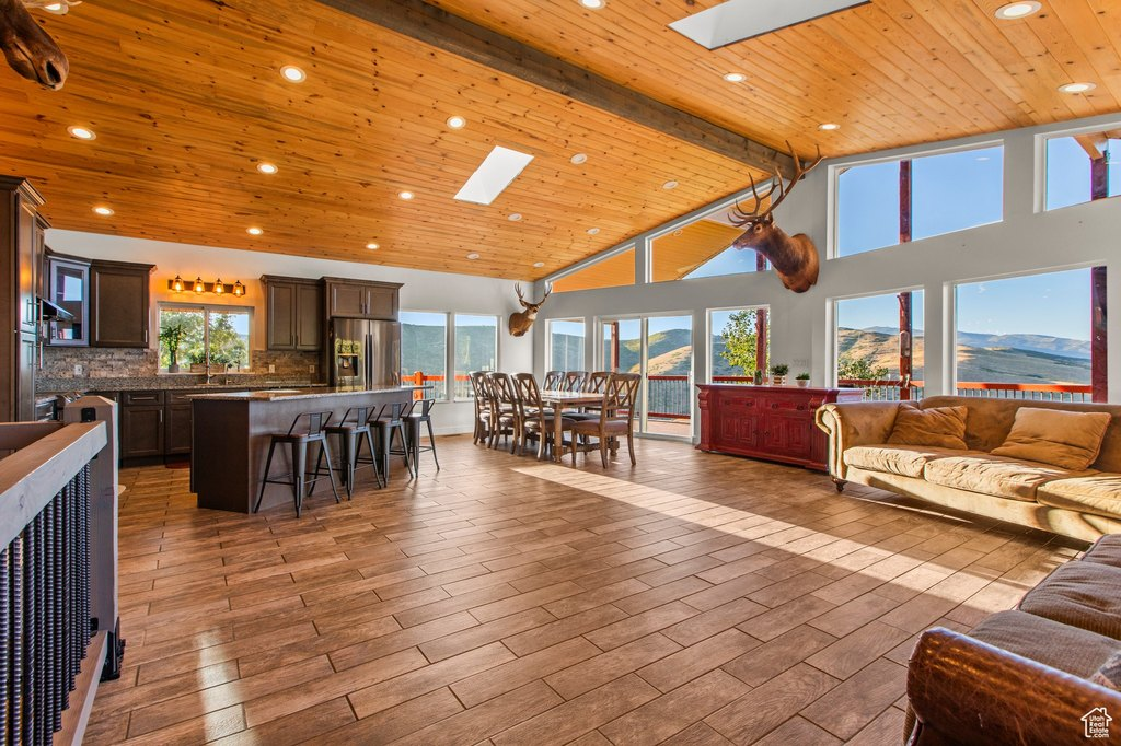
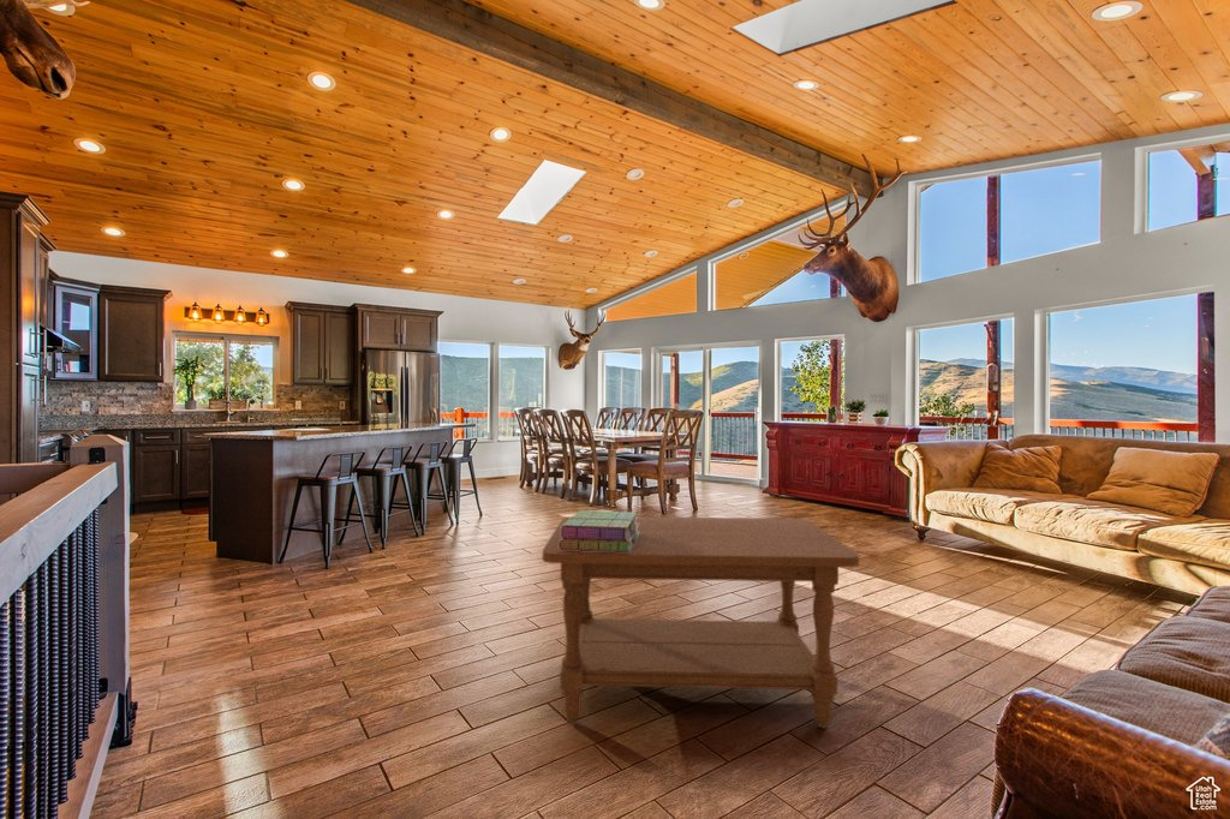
+ stack of books [559,509,639,552]
+ coffee table [542,515,860,729]
